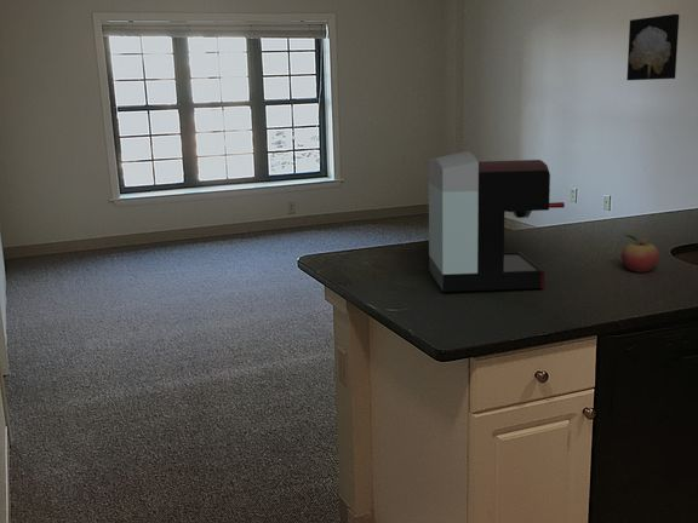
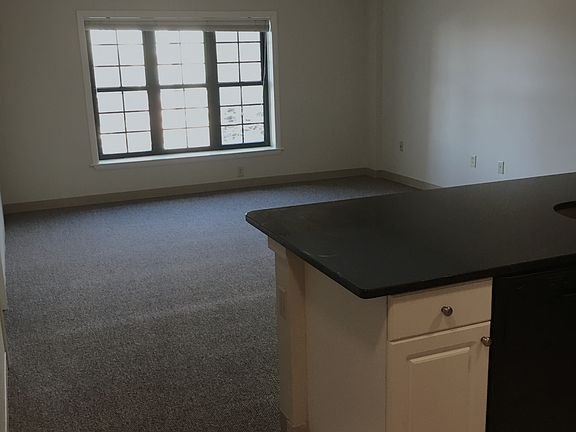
- wall art [625,13,680,81]
- coffee maker [428,150,566,293]
- fruit [620,234,660,274]
